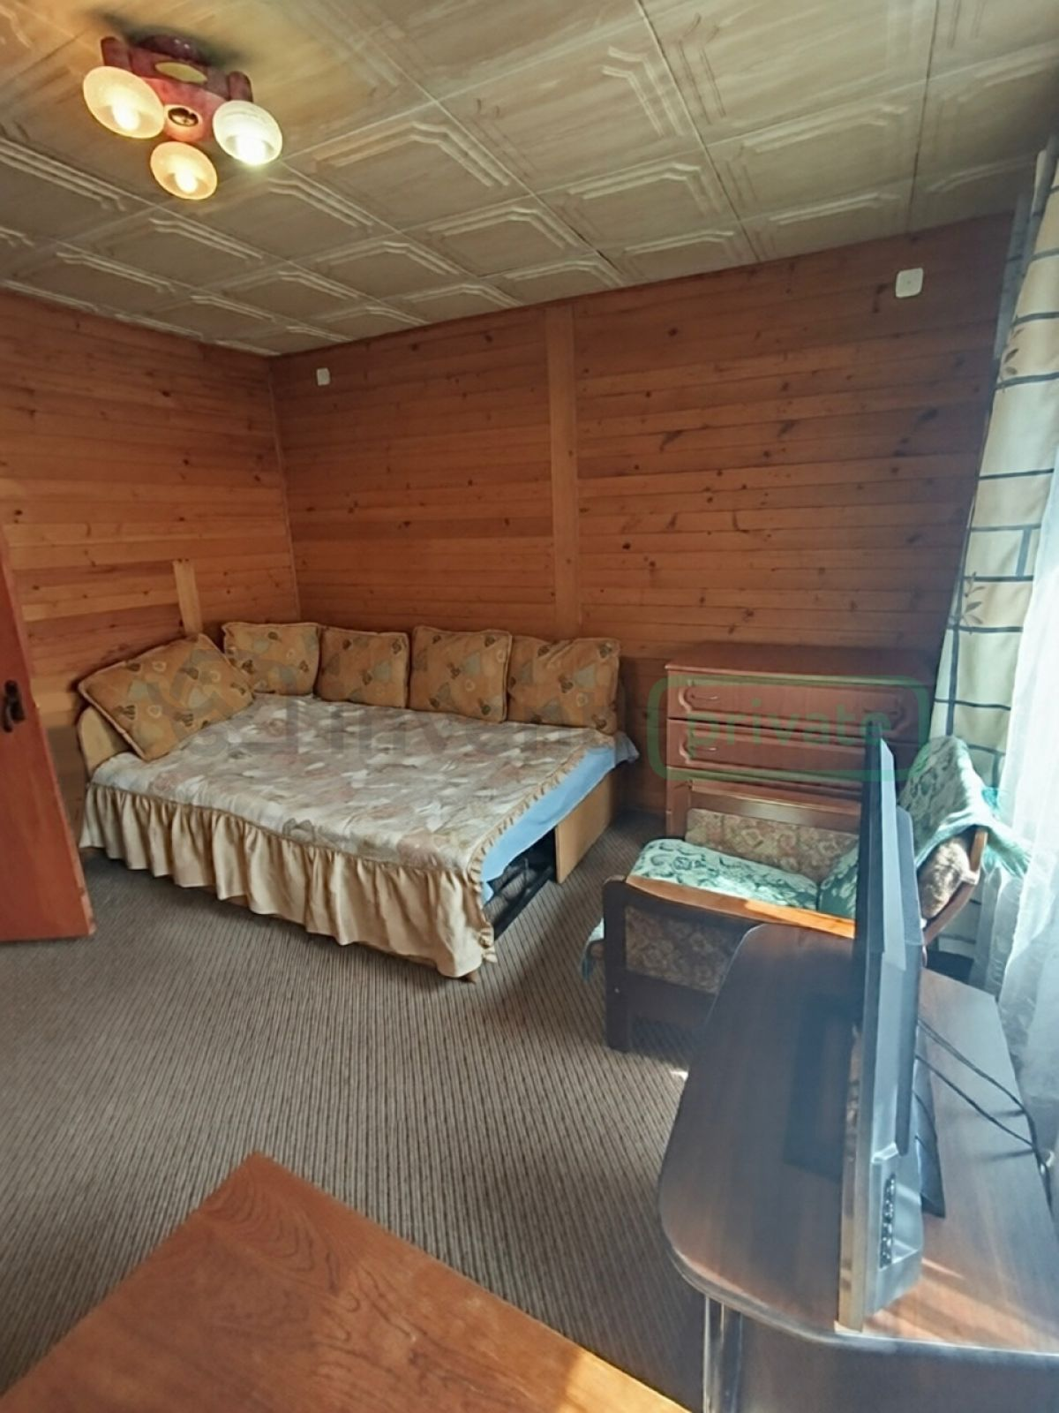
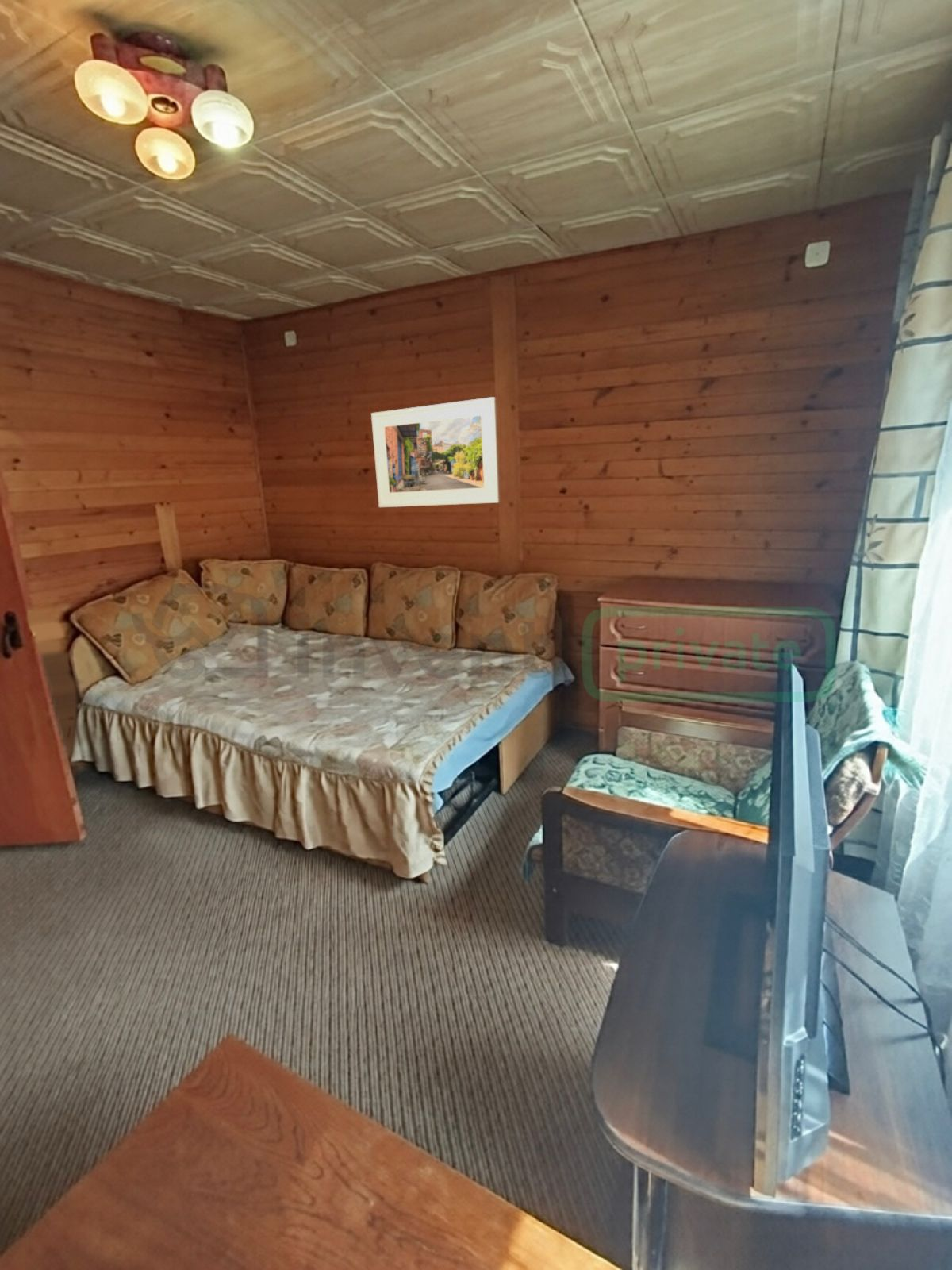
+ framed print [370,396,501,508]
